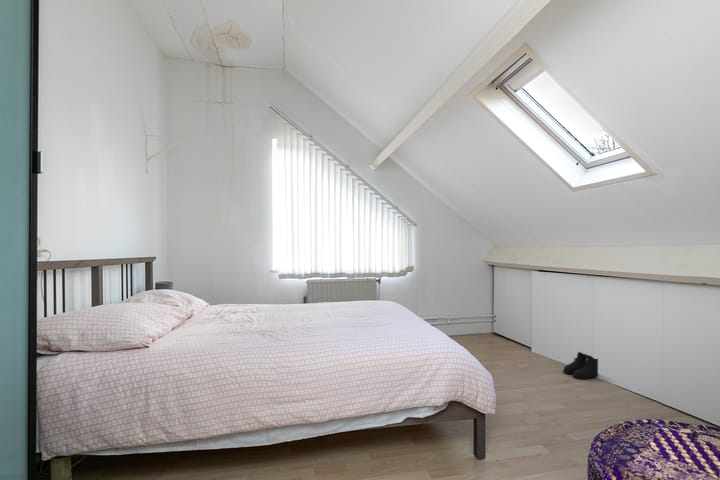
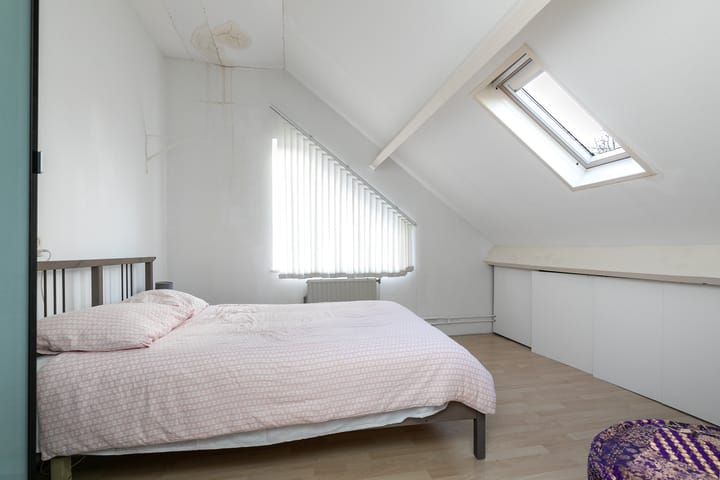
- boots [562,351,599,380]
